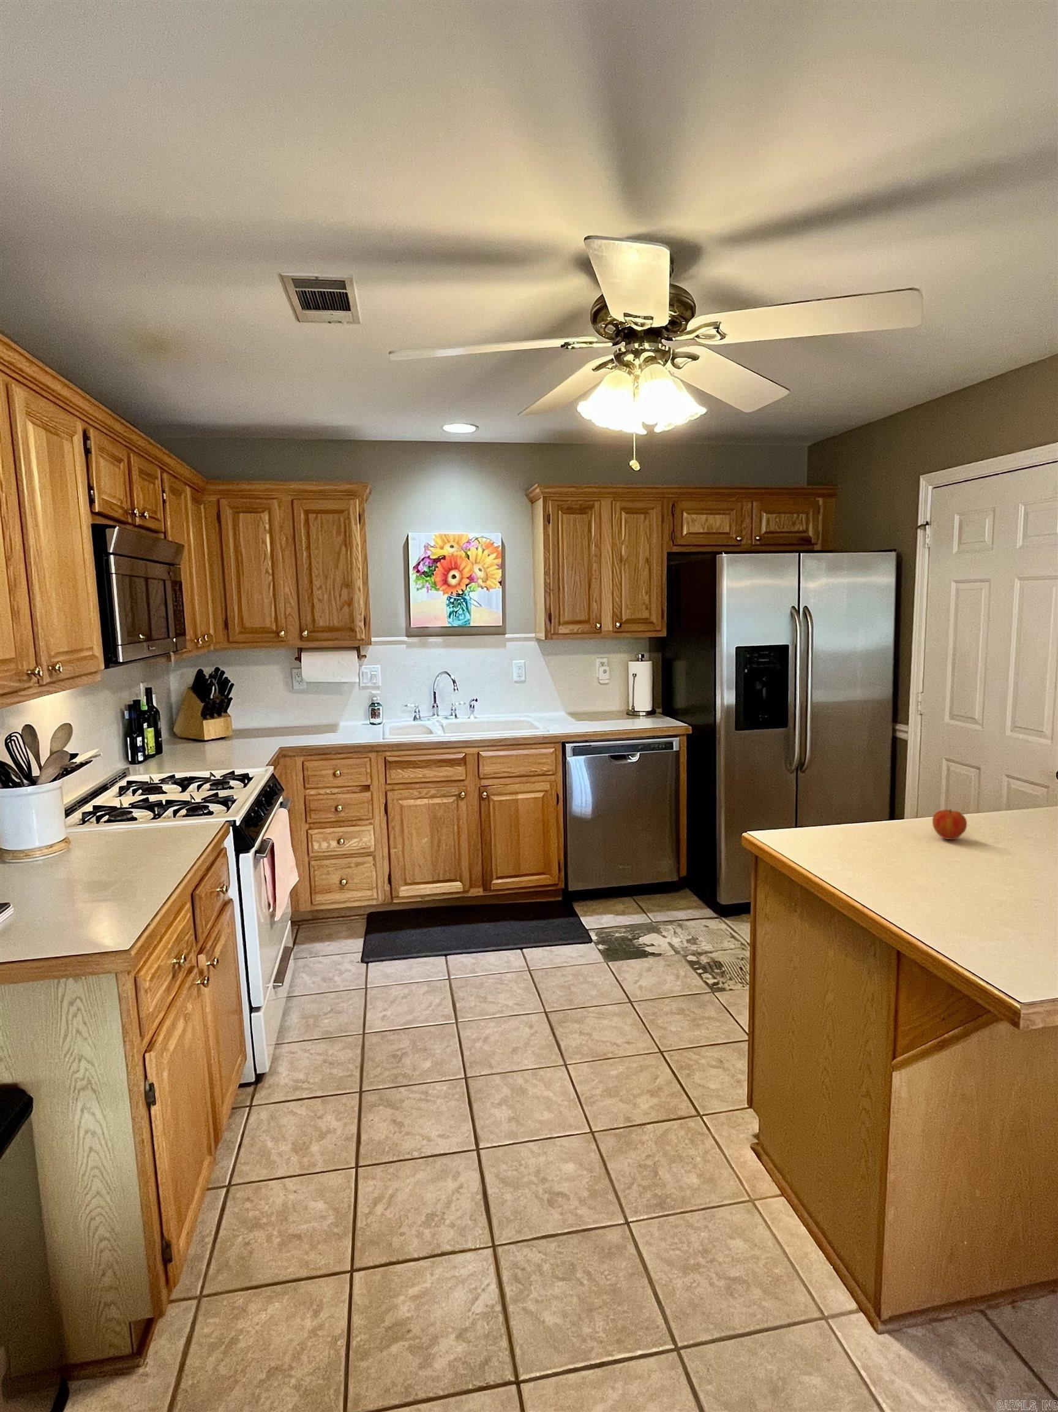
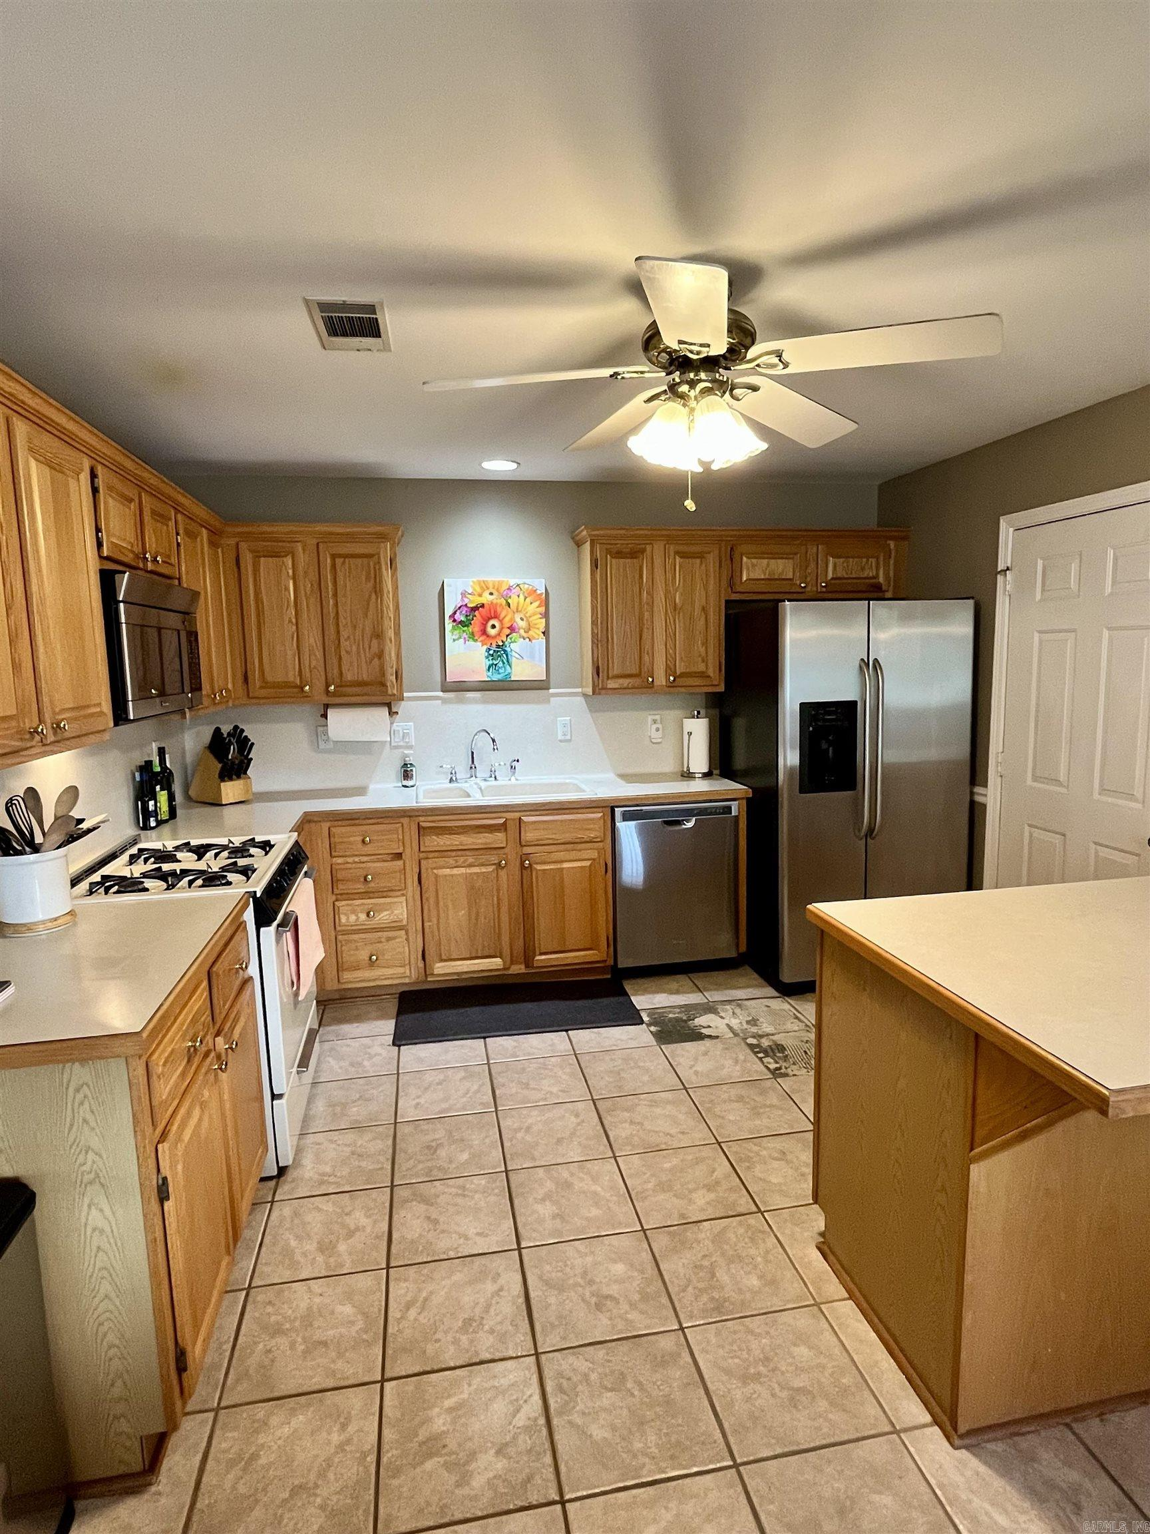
- apple [932,808,967,841]
